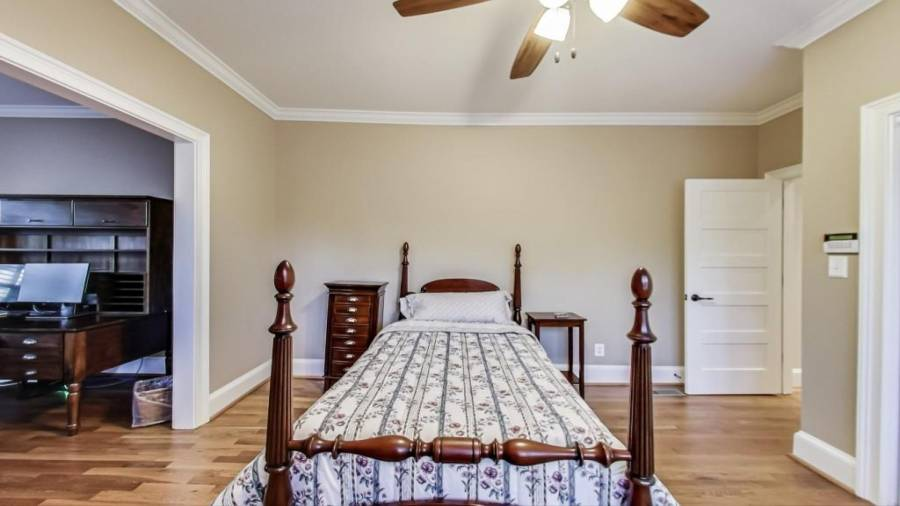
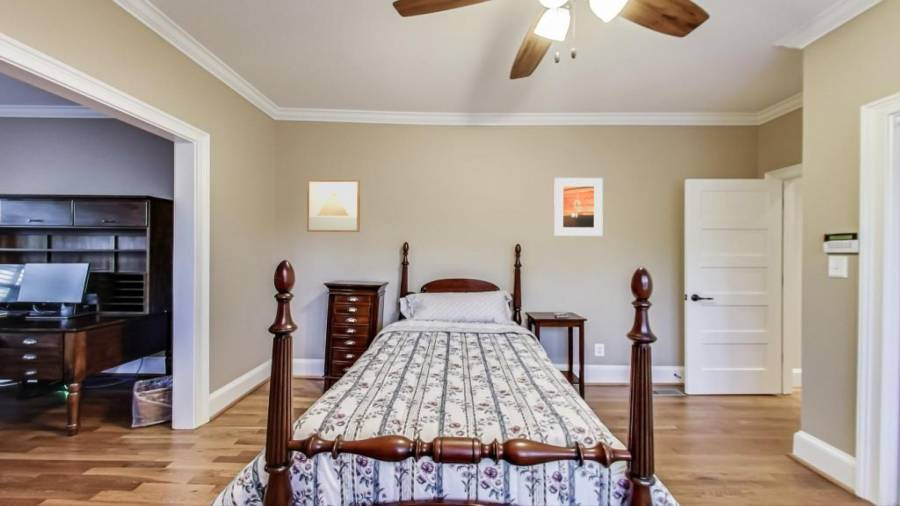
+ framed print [553,177,604,237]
+ wall art [306,179,361,233]
